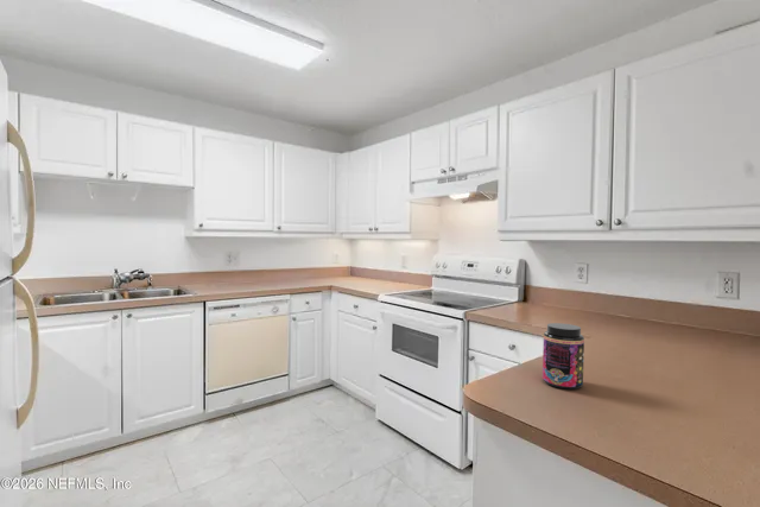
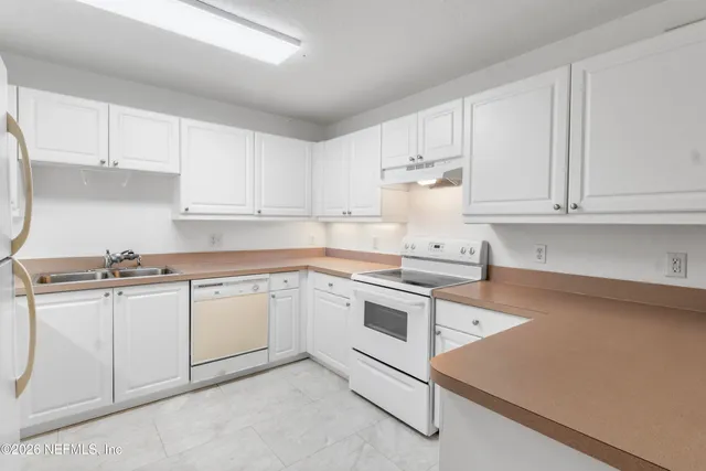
- jar [542,322,585,391]
